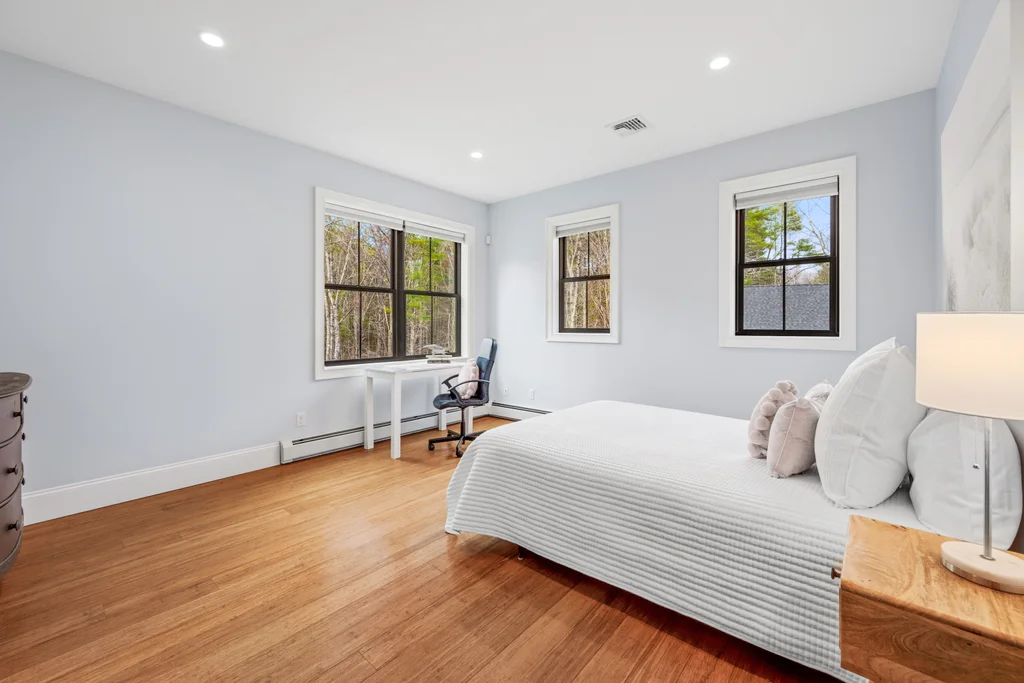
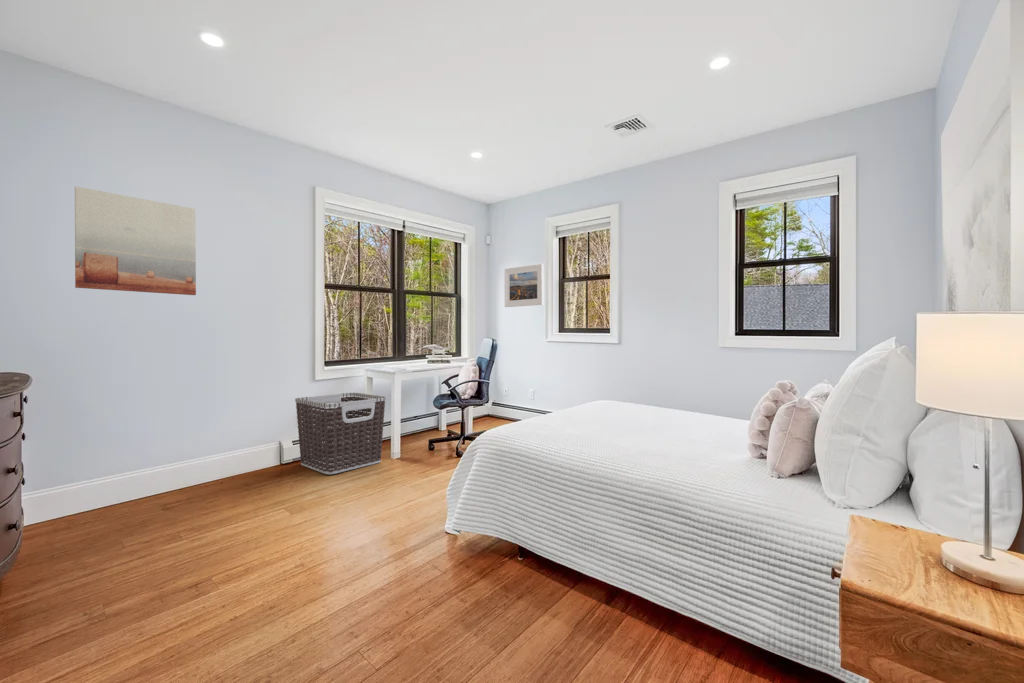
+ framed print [504,263,544,308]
+ wall art [74,185,197,296]
+ clothes hamper [294,392,387,475]
